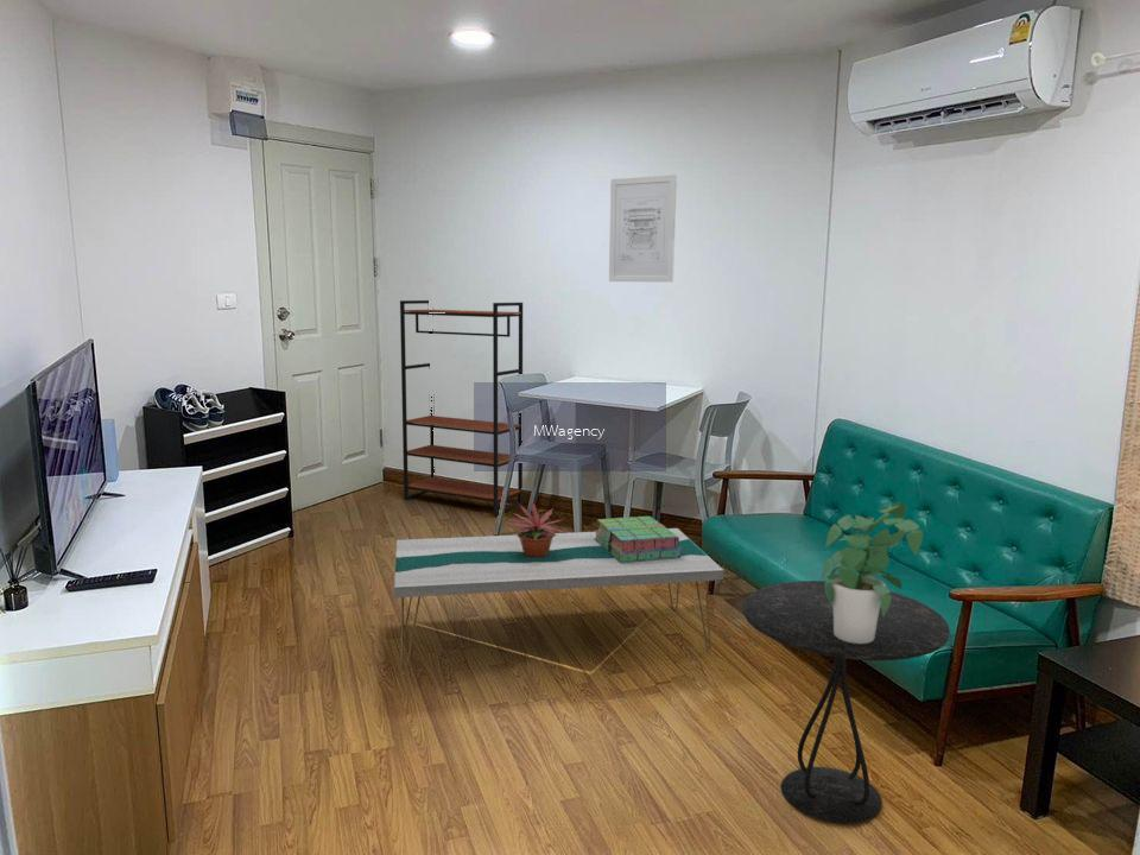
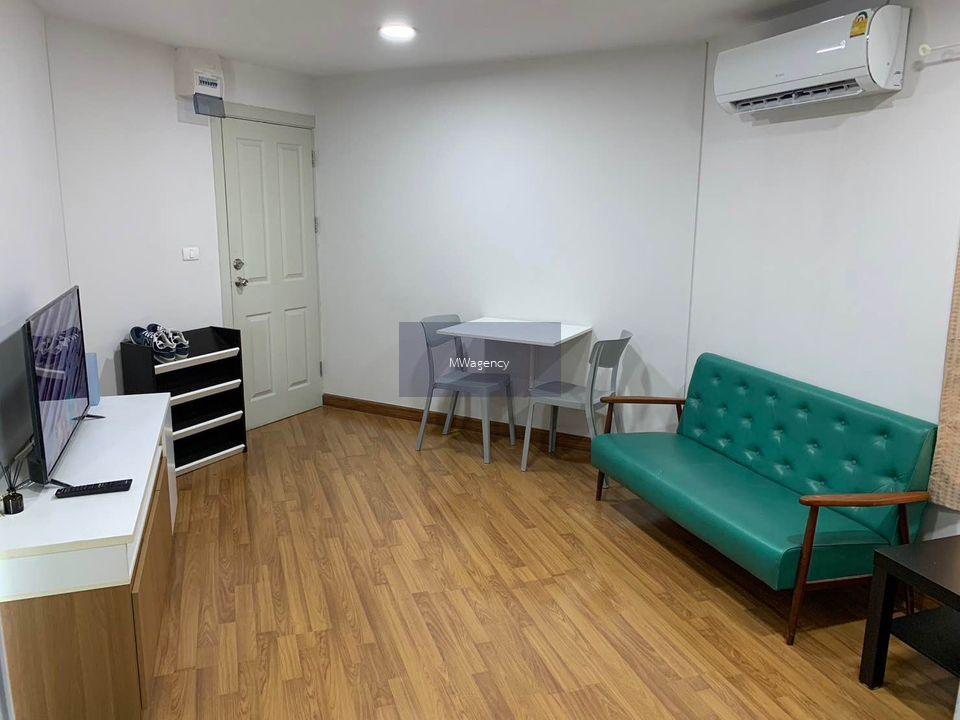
- potted plant [819,501,924,644]
- wall art [608,173,678,284]
- coffee table [393,527,724,676]
- bookshelf [399,299,524,517]
- potted plant [506,499,568,557]
- stack of books [594,515,682,563]
- side table [742,580,951,825]
